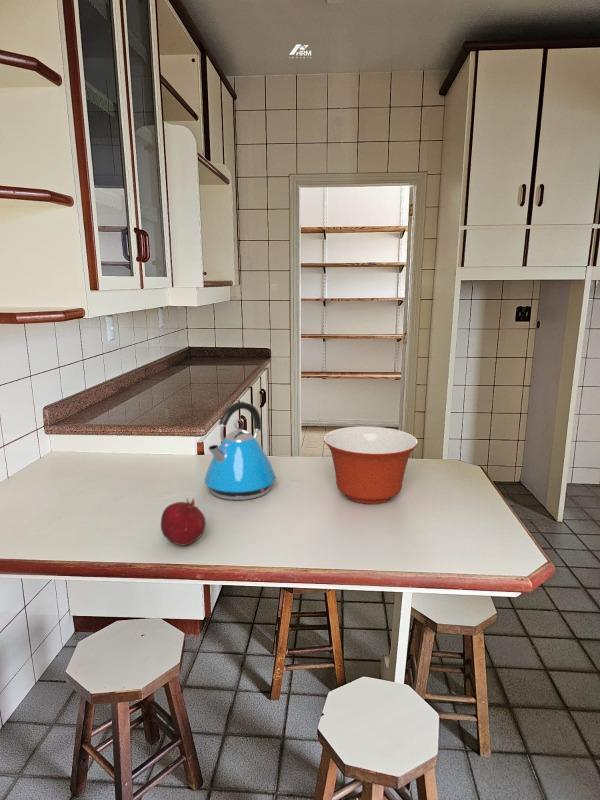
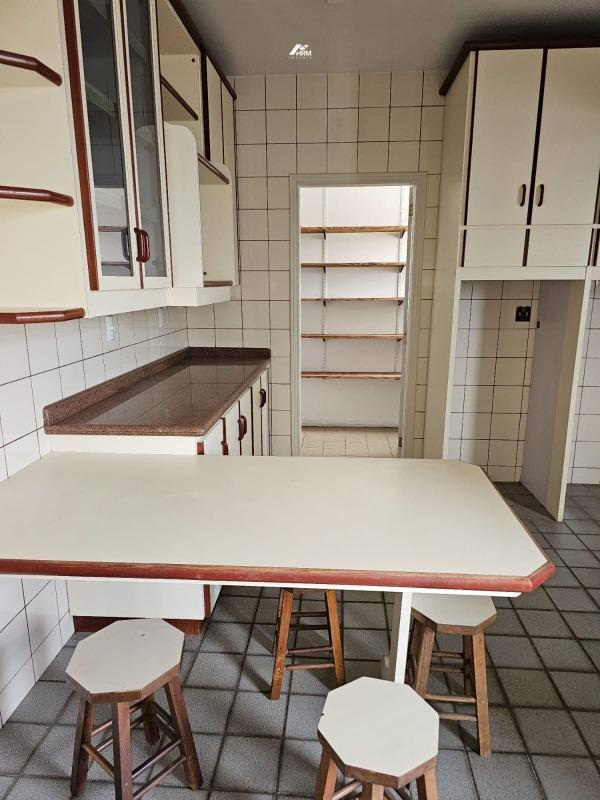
- mixing bowl [323,426,419,505]
- fruit [160,497,207,546]
- kettle [204,400,276,501]
